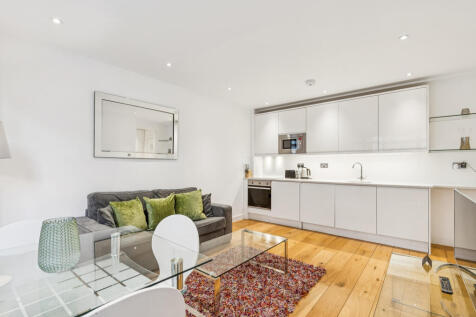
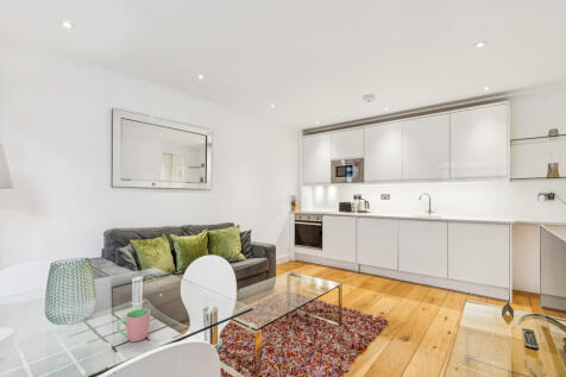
+ cup [115,308,151,343]
